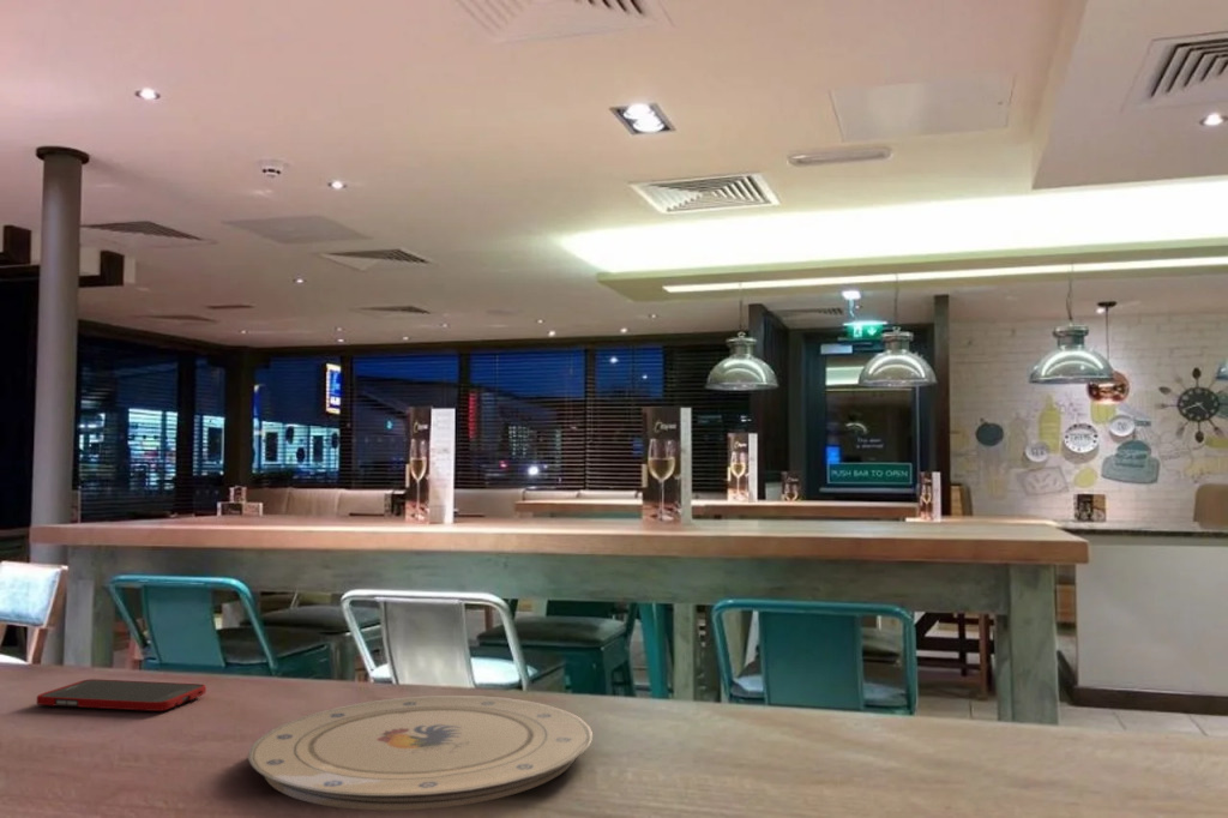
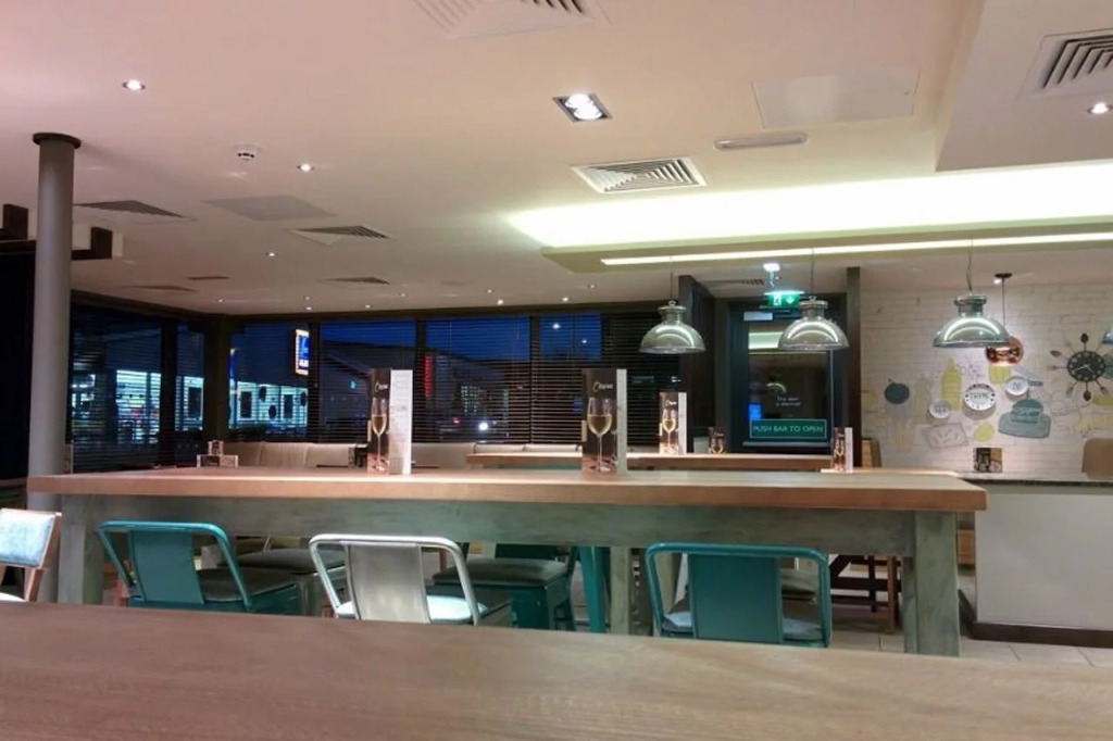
- plate [247,694,594,812]
- cell phone [36,678,207,712]
